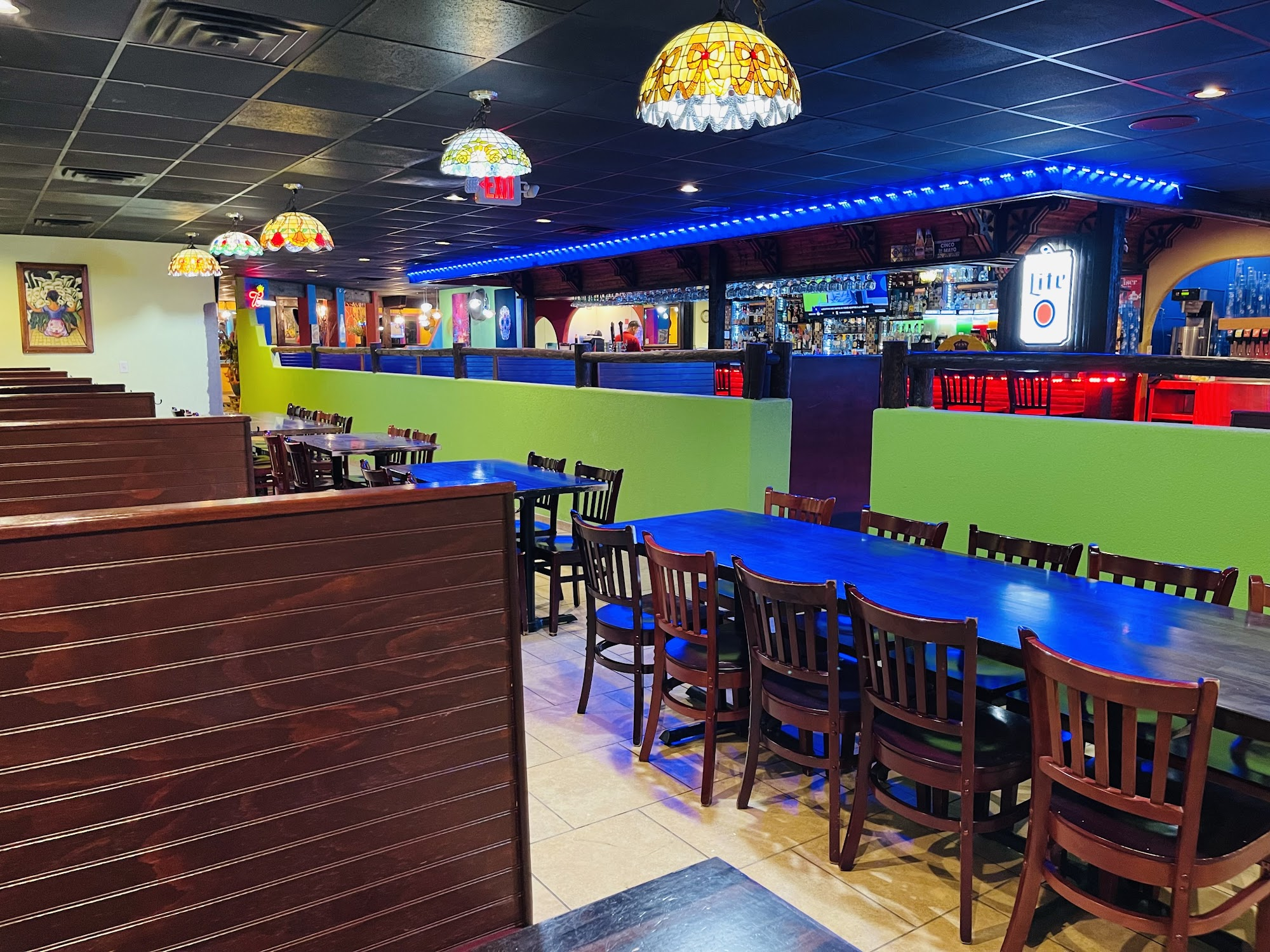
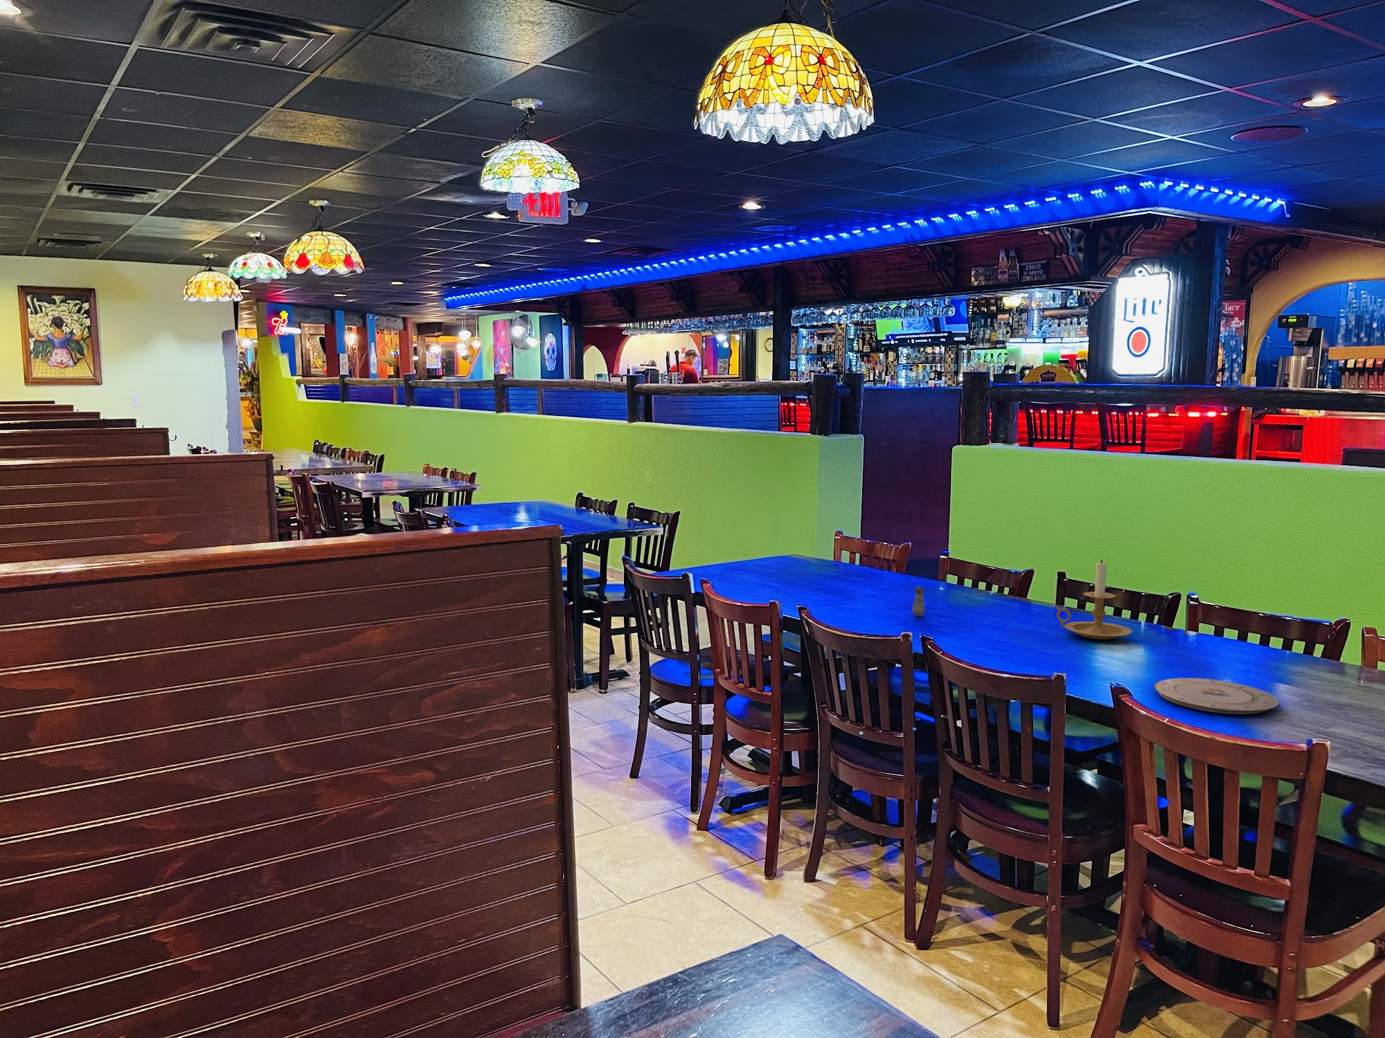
+ candle holder [1056,558,1133,640]
+ plate [1153,677,1279,715]
+ salt shaker [912,587,926,617]
